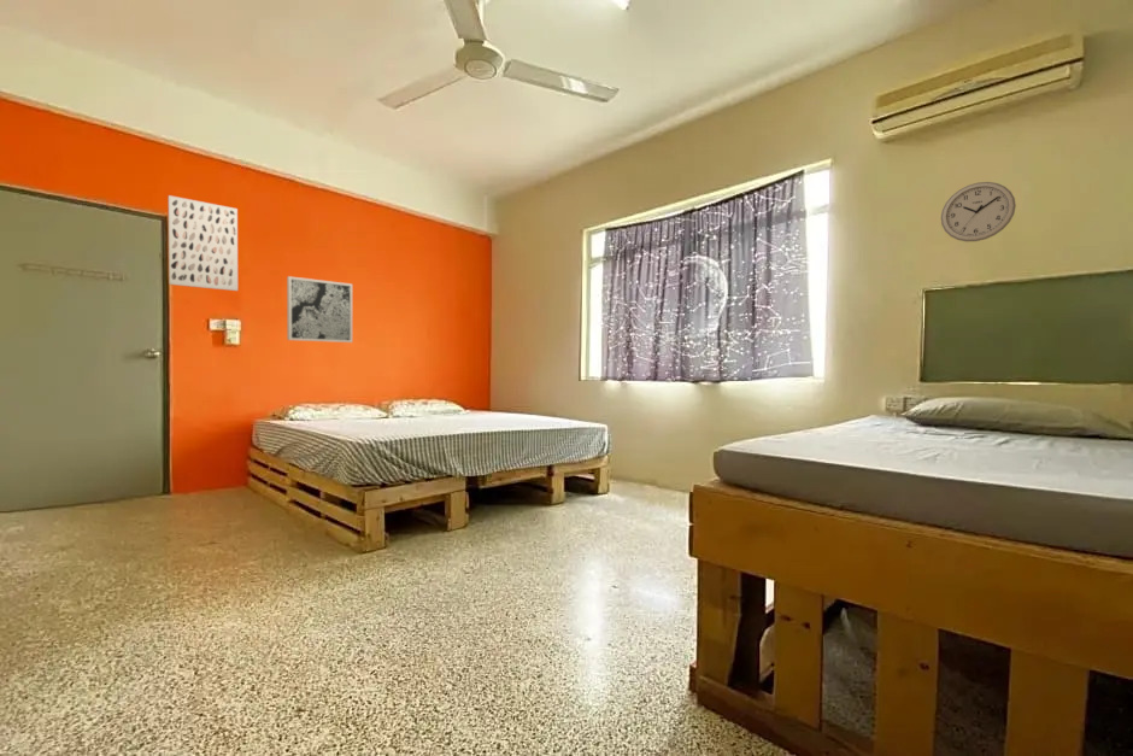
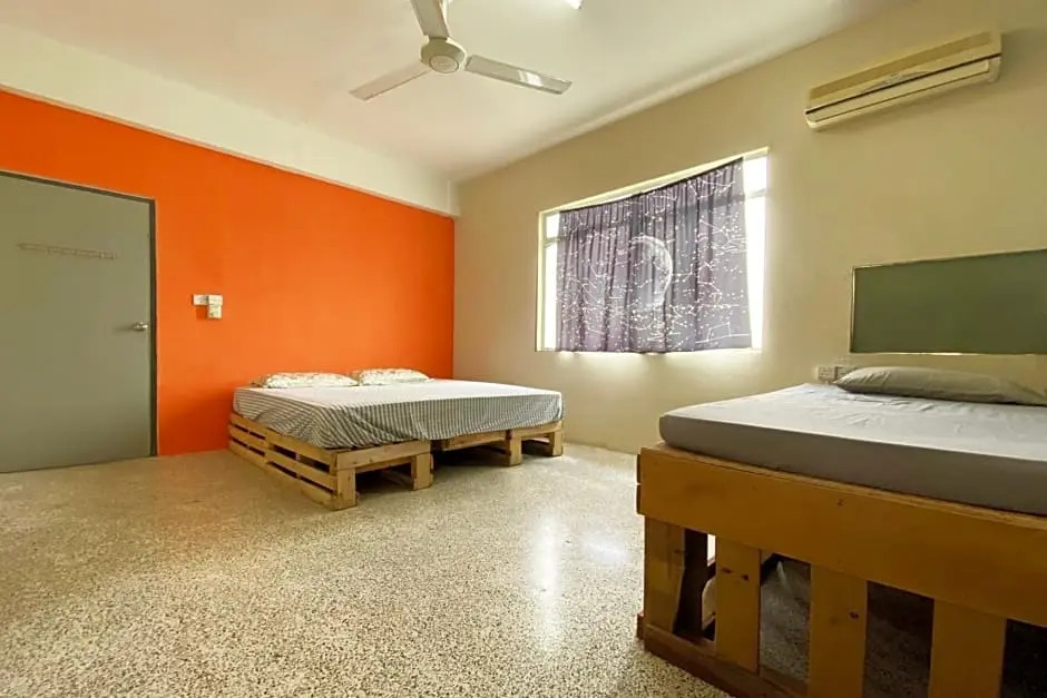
- wall art [168,194,239,292]
- wall art [286,275,353,344]
- wall clock [940,181,1017,242]
